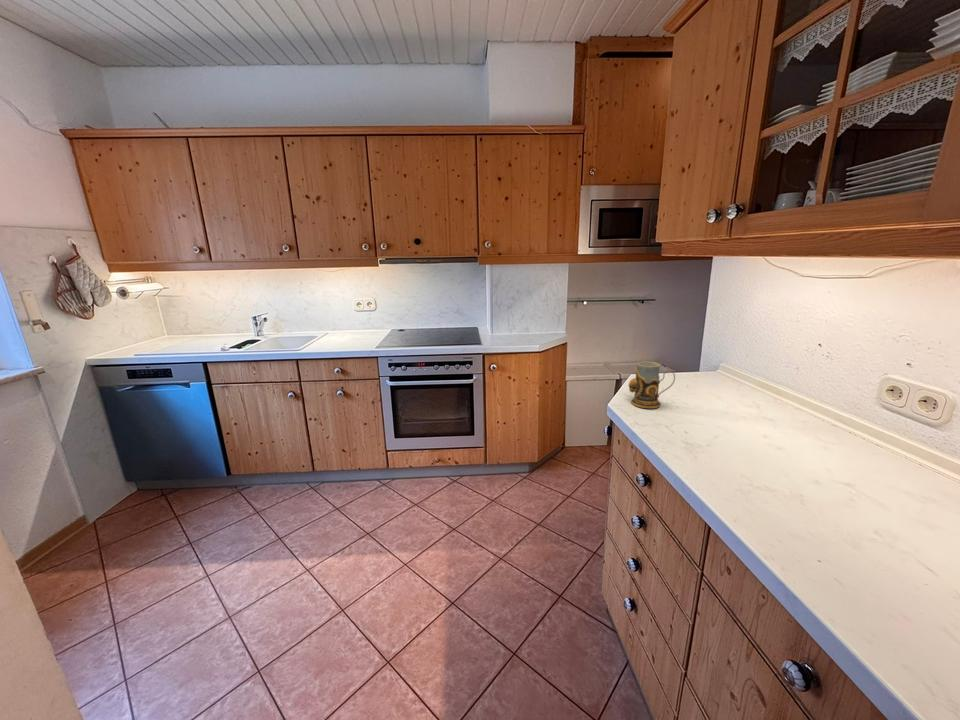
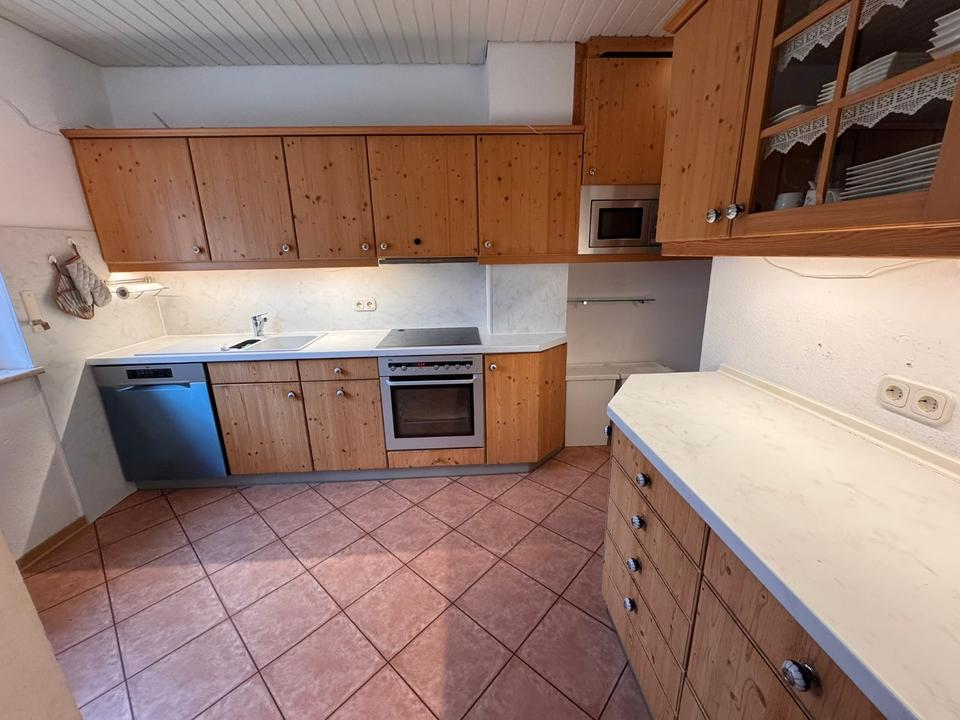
- mug [628,361,676,409]
